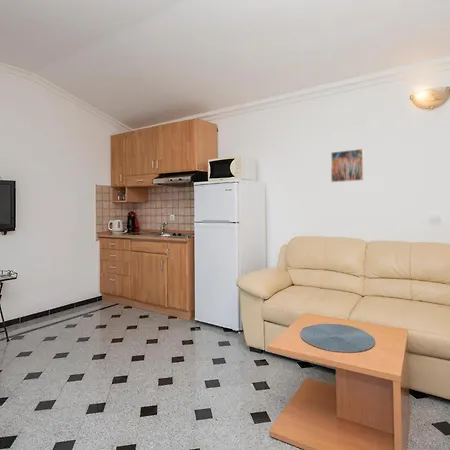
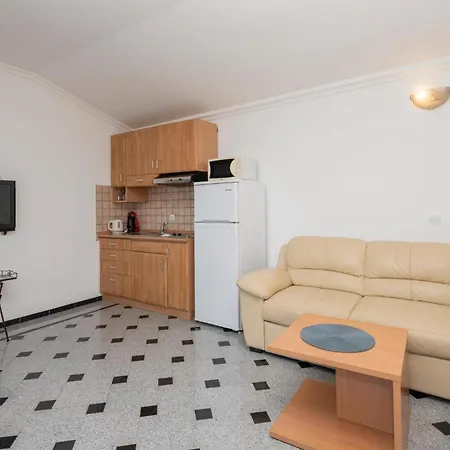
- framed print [330,148,364,183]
